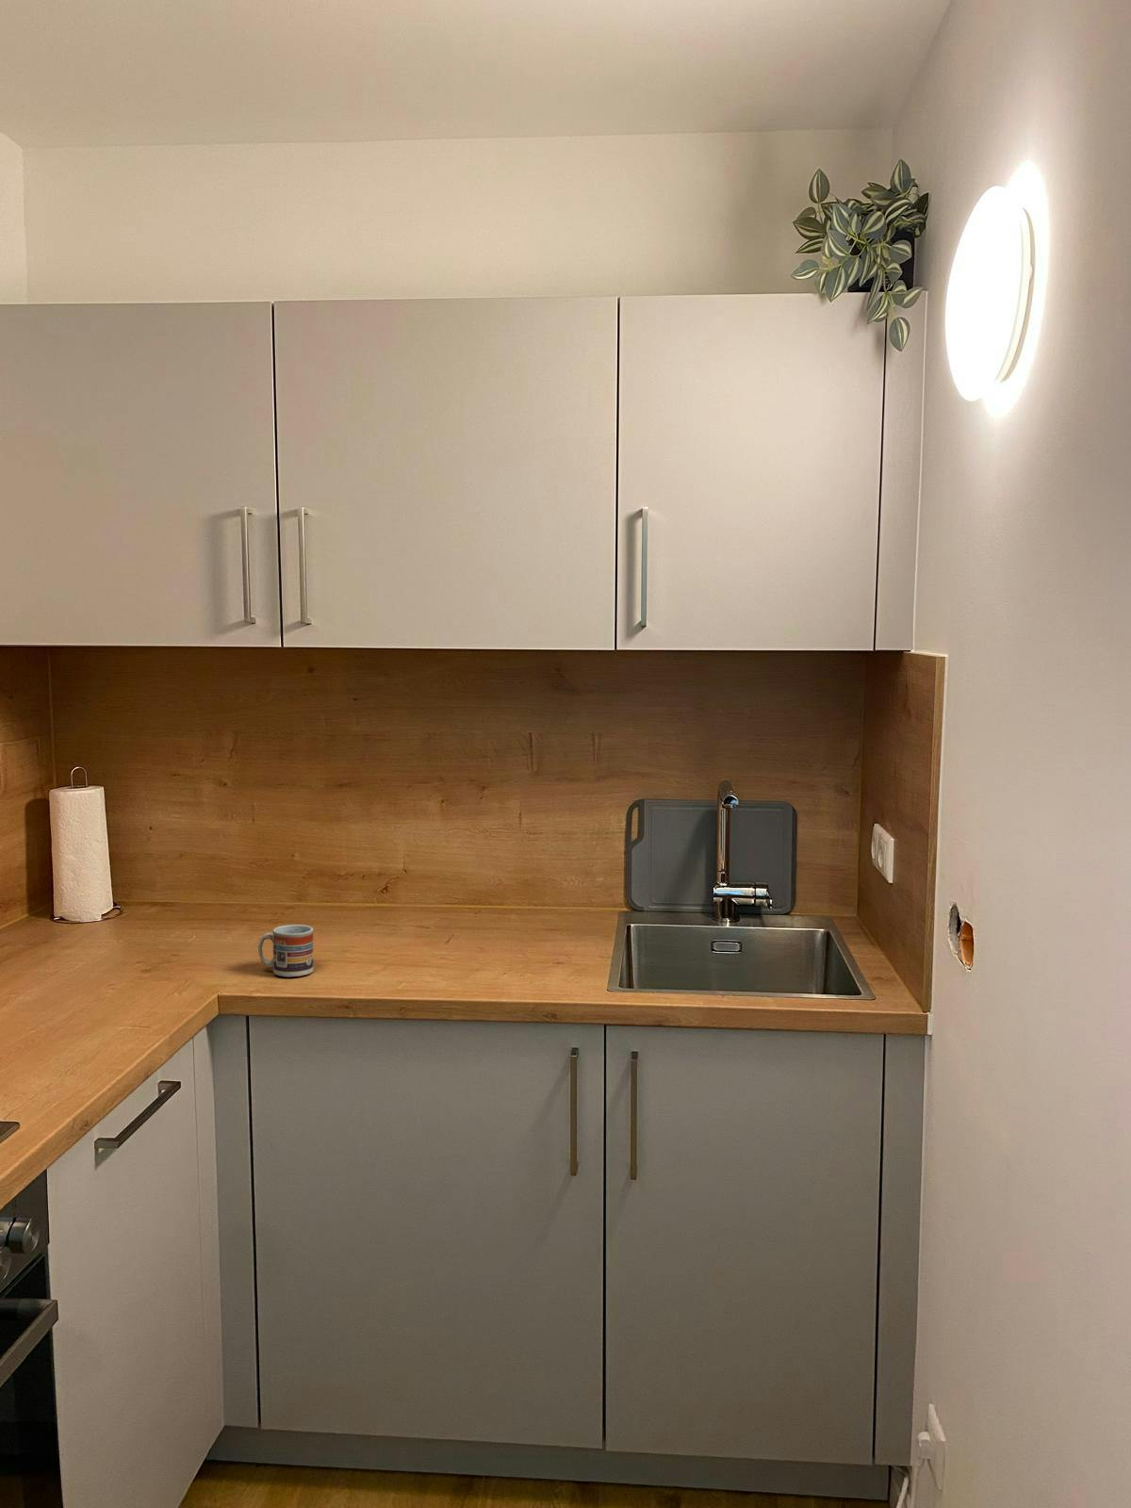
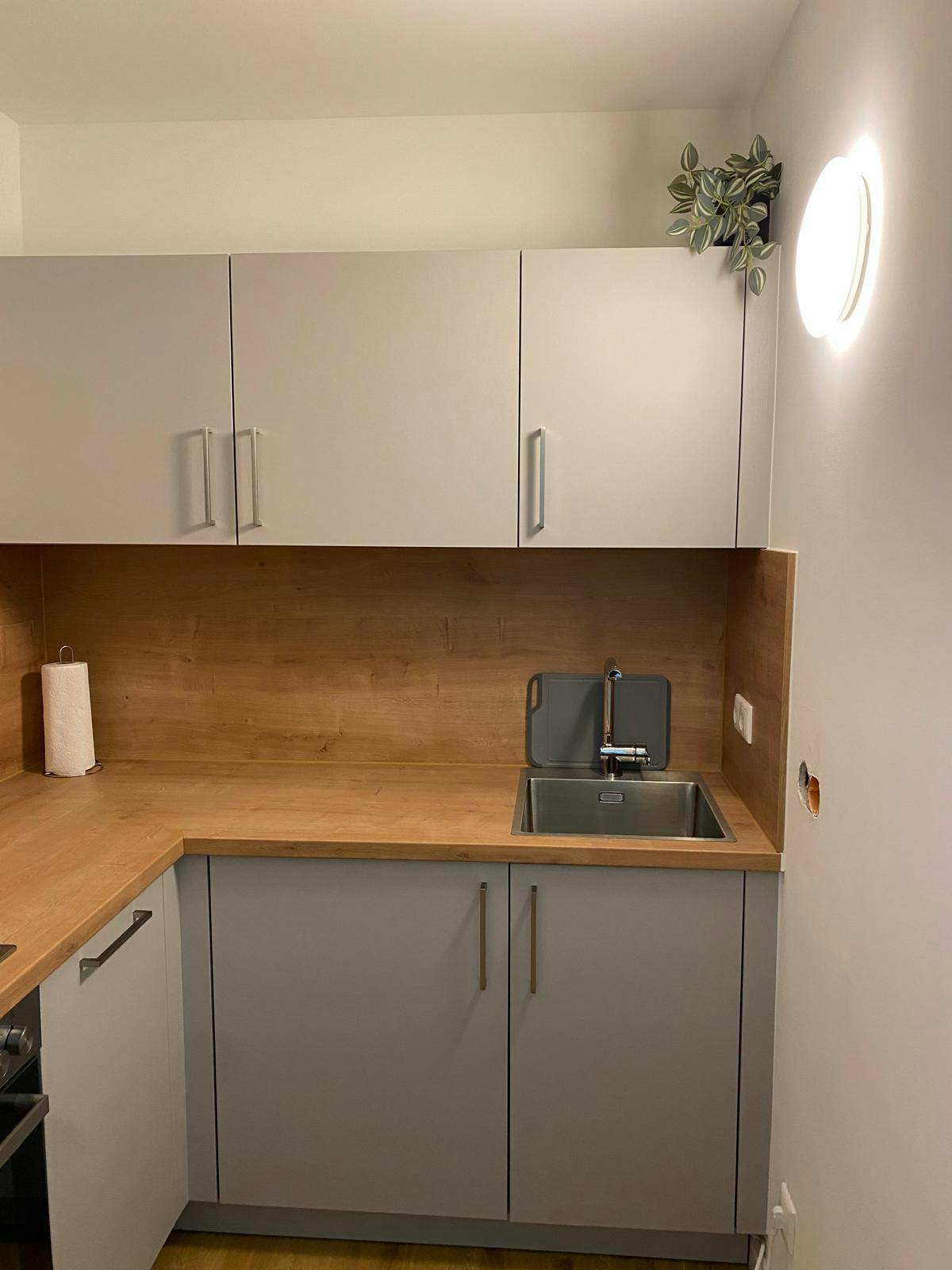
- cup [258,924,314,977]
